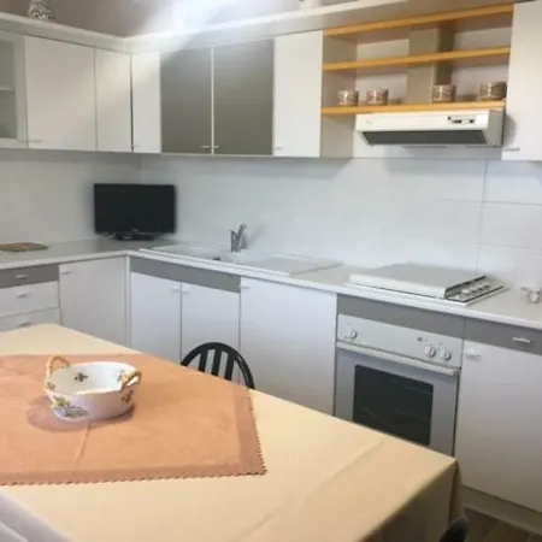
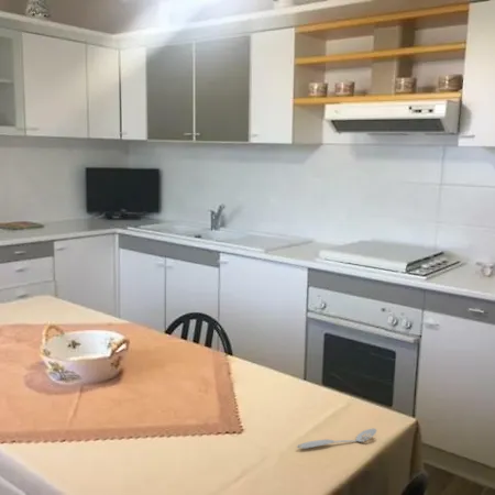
+ spoon [296,428,377,450]
